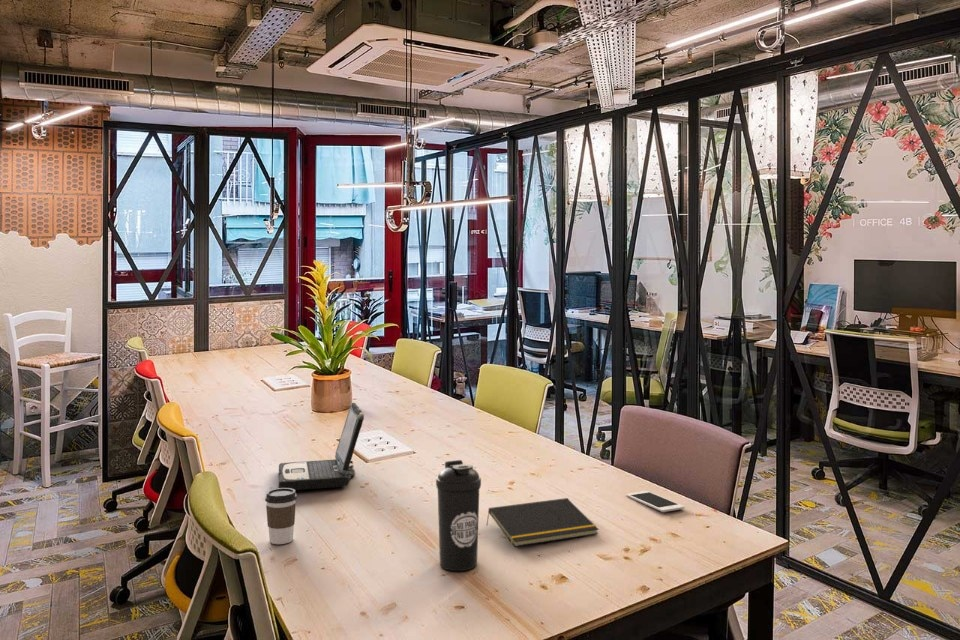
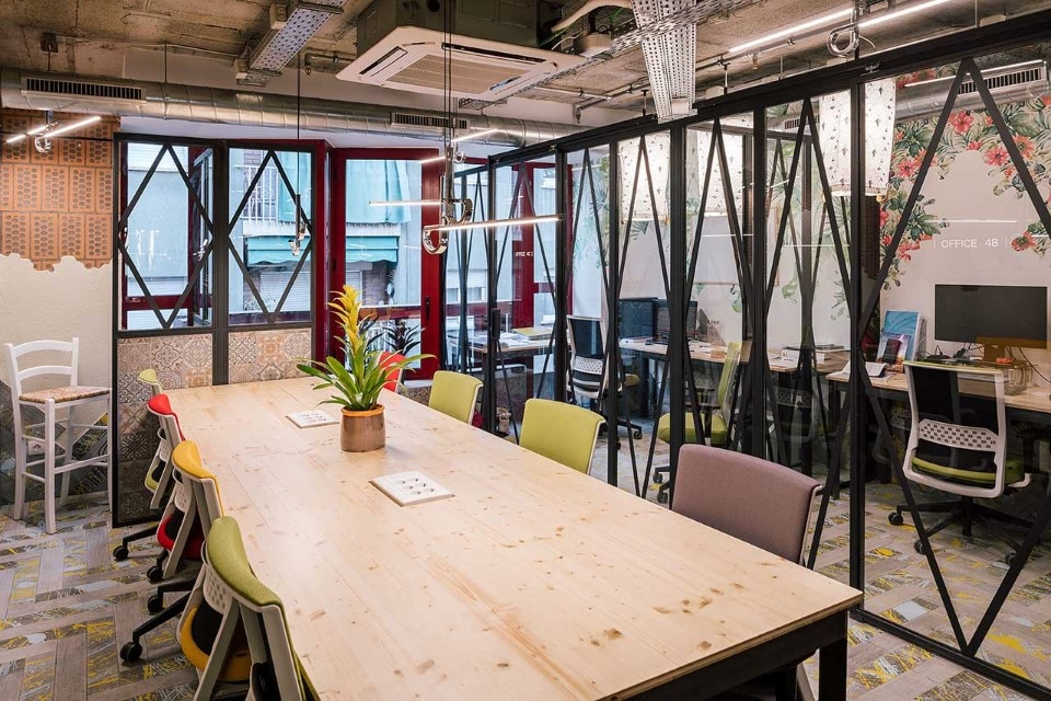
- coffee cup [264,487,298,545]
- notepad [485,497,600,548]
- water bottle [435,459,482,572]
- cell phone [625,490,685,513]
- laptop [277,402,365,491]
